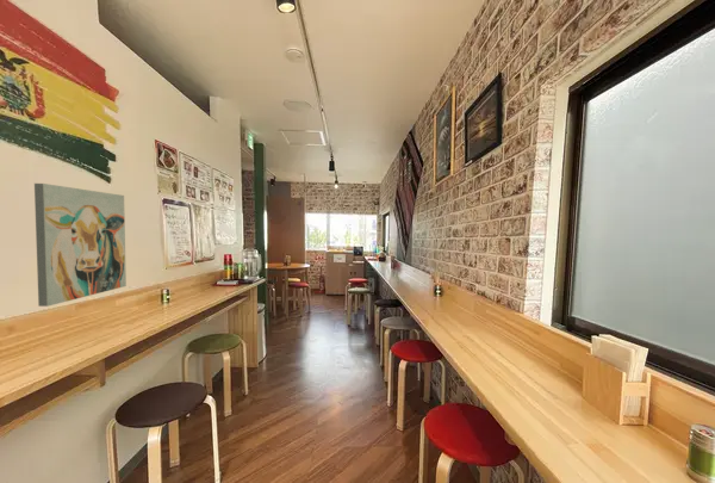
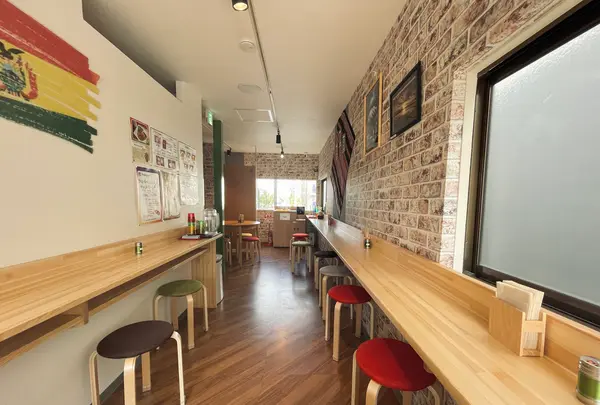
- wall art [33,182,128,308]
